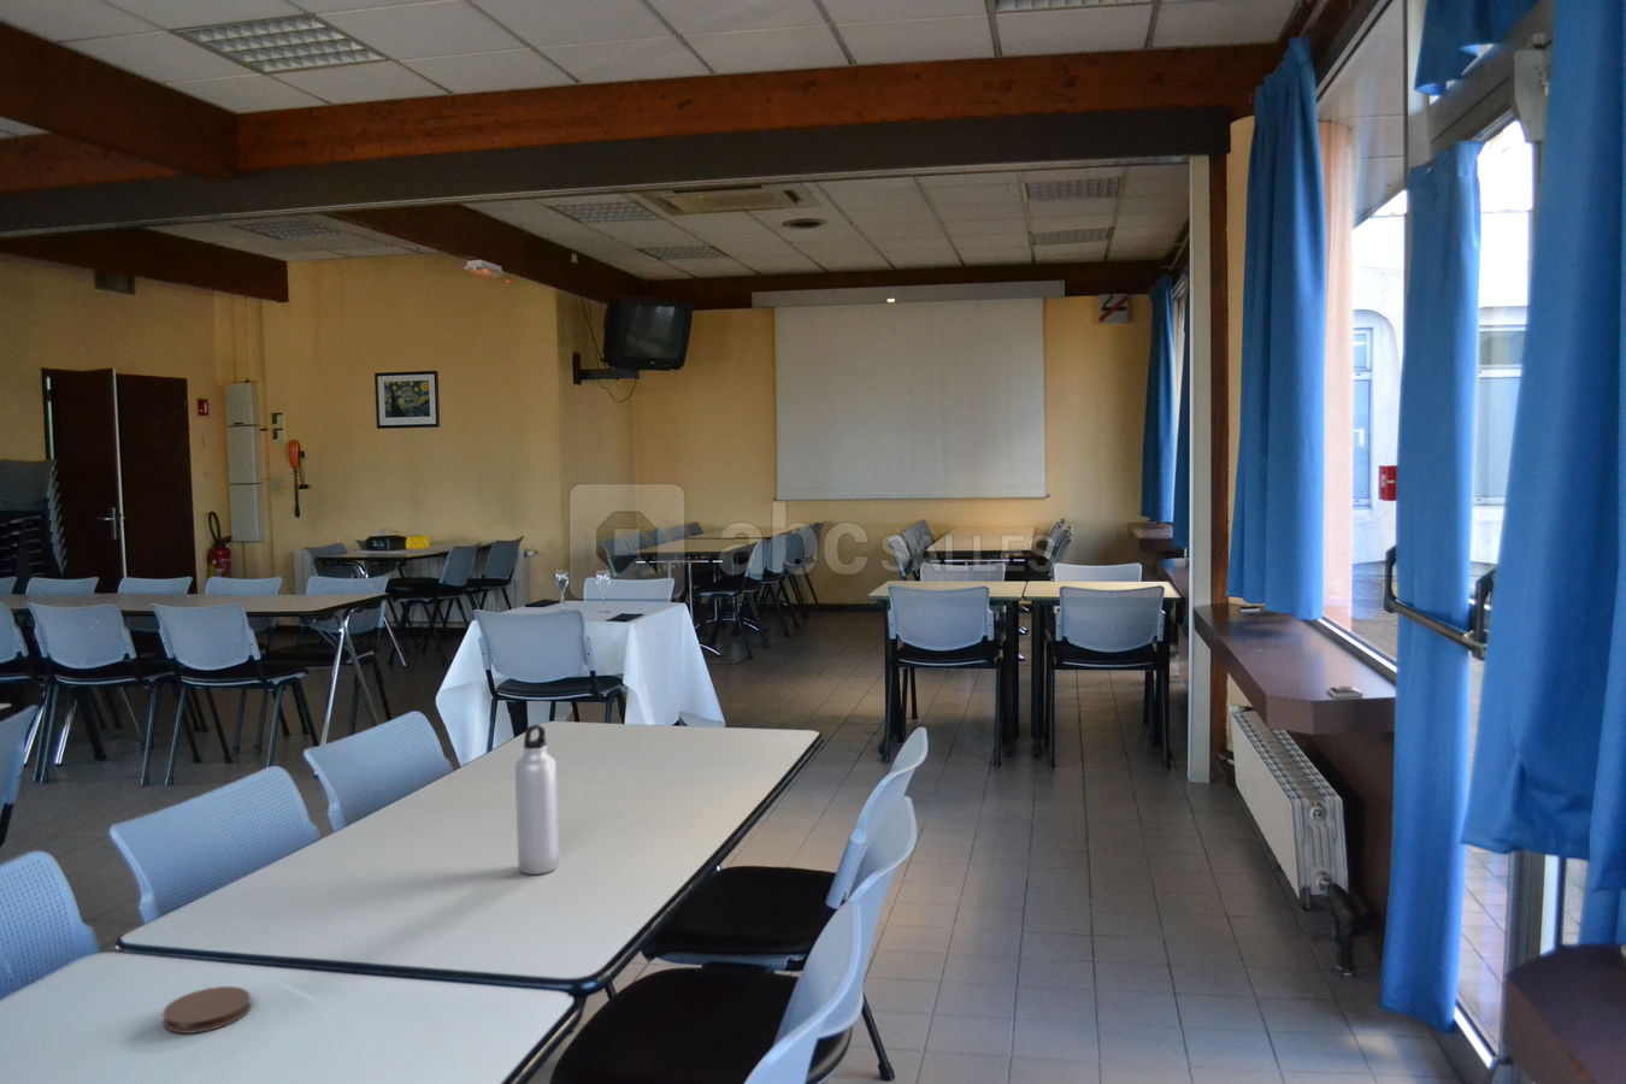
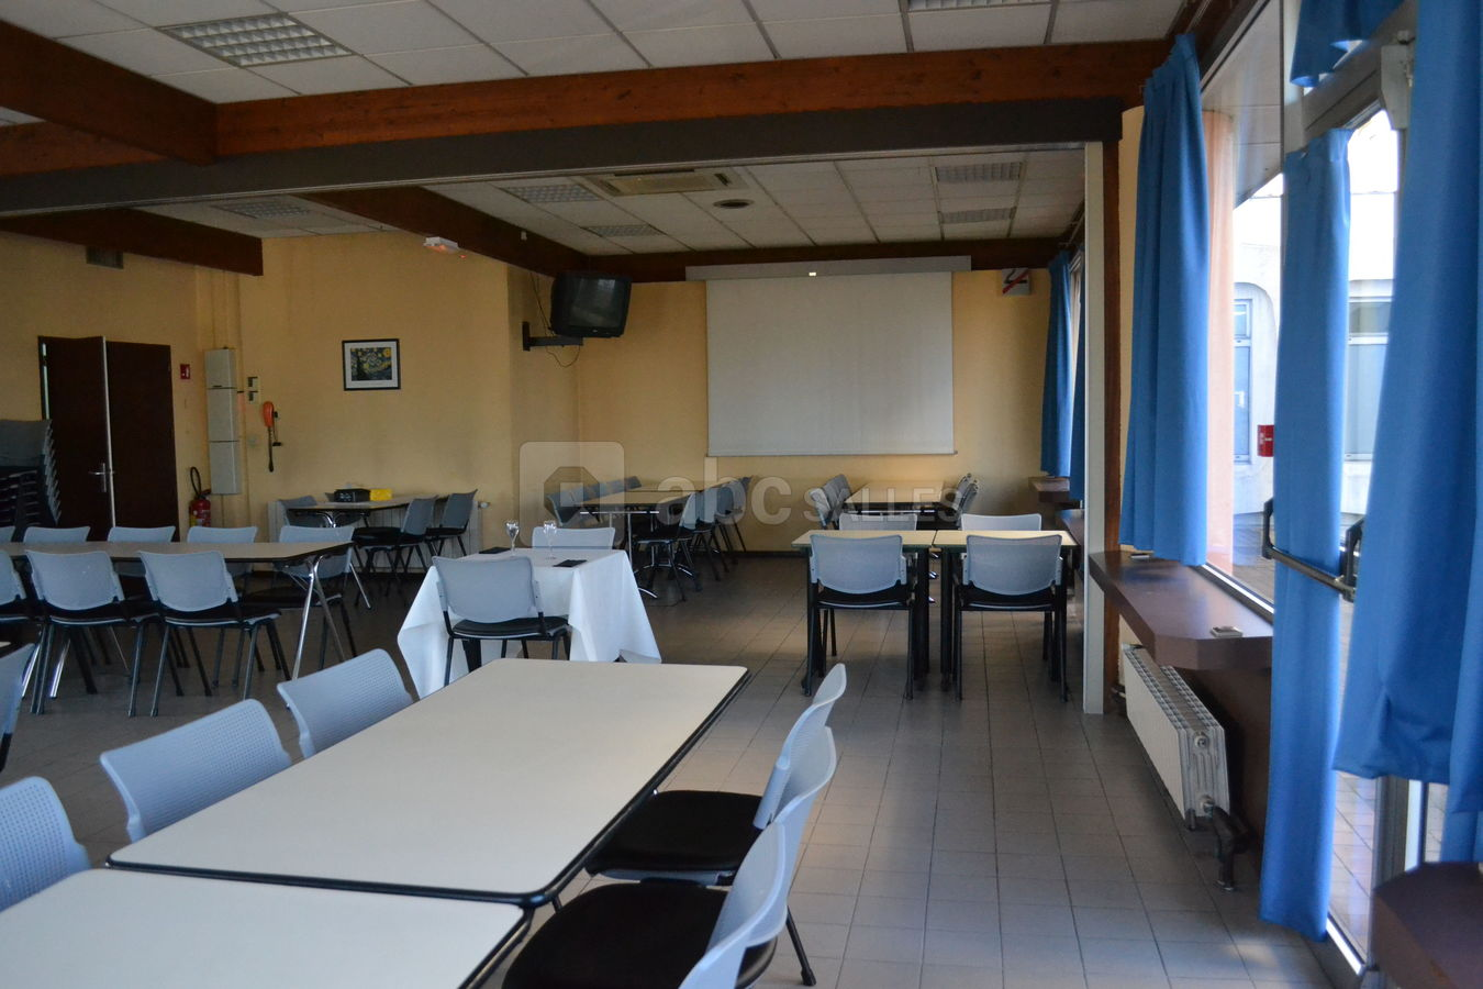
- water bottle [514,723,560,876]
- coaster [161,985,252,1034]
